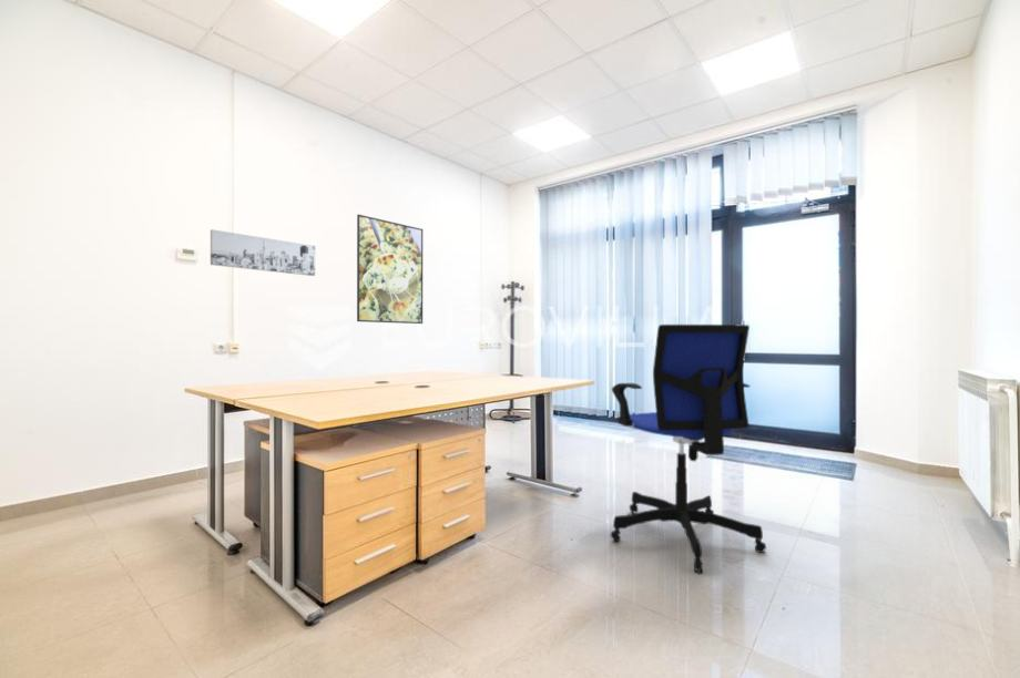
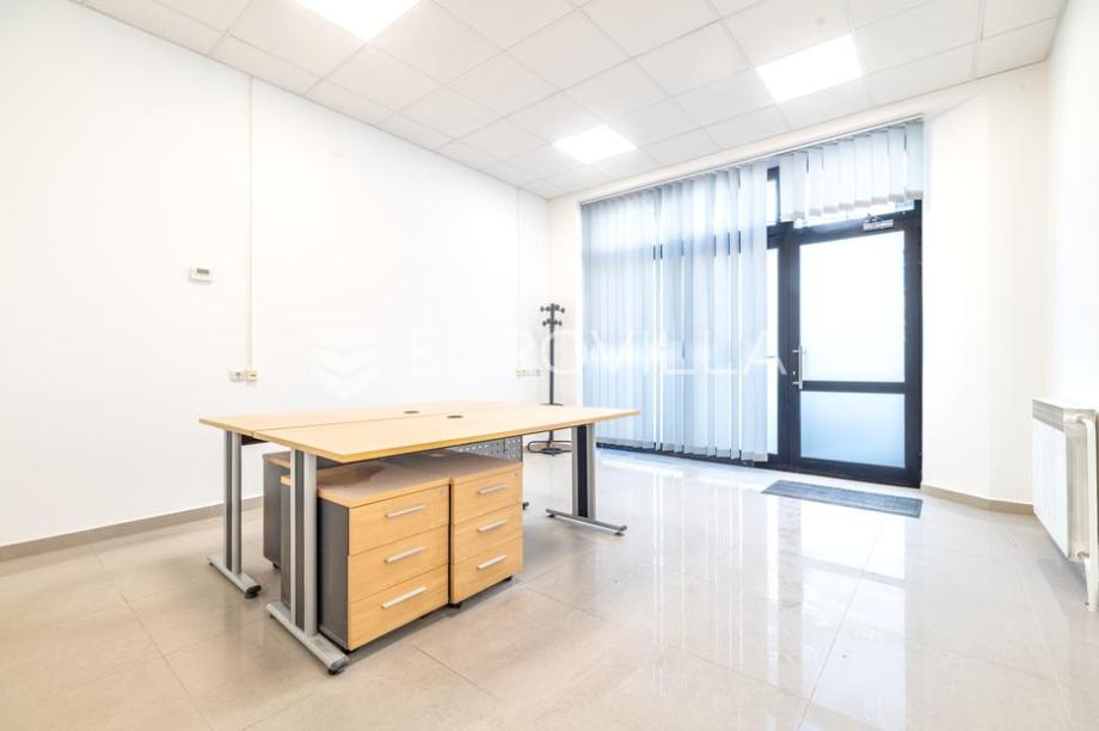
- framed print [356,214,424,325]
- wall art [210,228,316,277]
- office chair [610,323,767,574]
